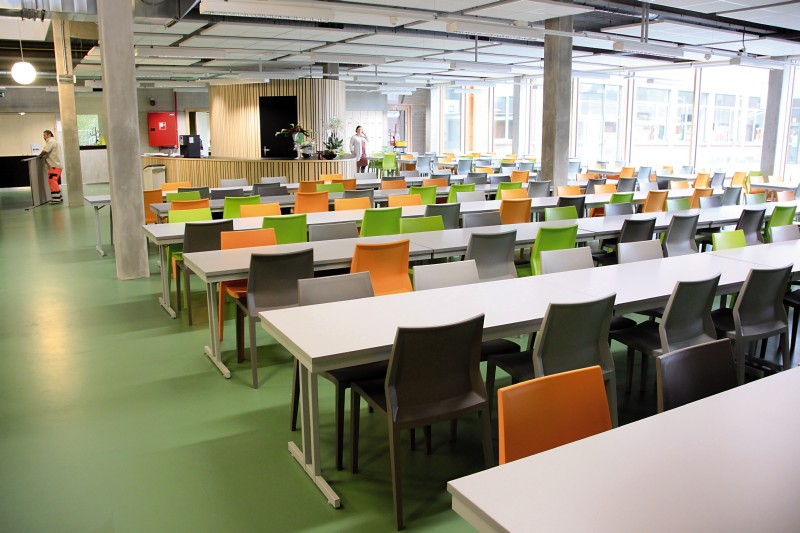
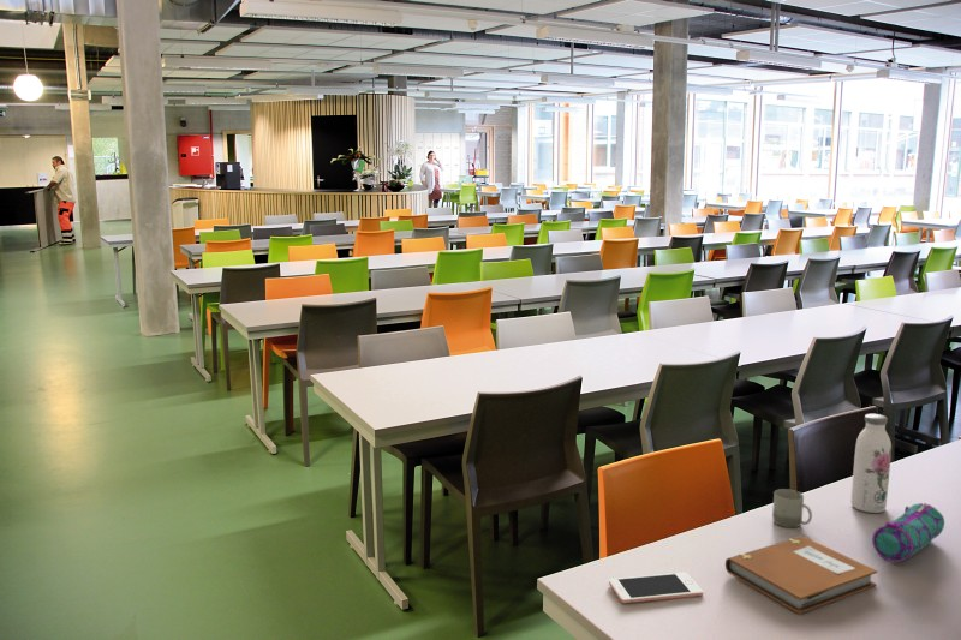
+ notebook [724,536,878,615]
+ cup [771,488,813,528]
+ cell phone [608,572,704,604]
+ pencil case [871,502,945,563]
+ water bottle [850,413,893,514]
